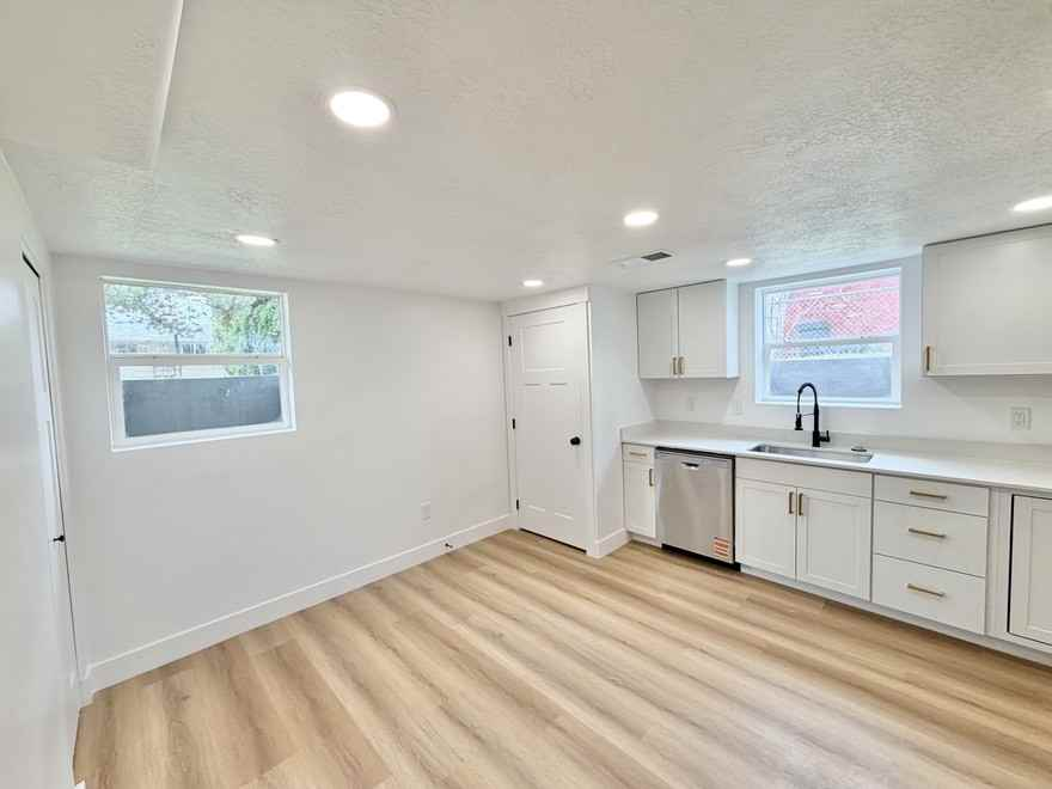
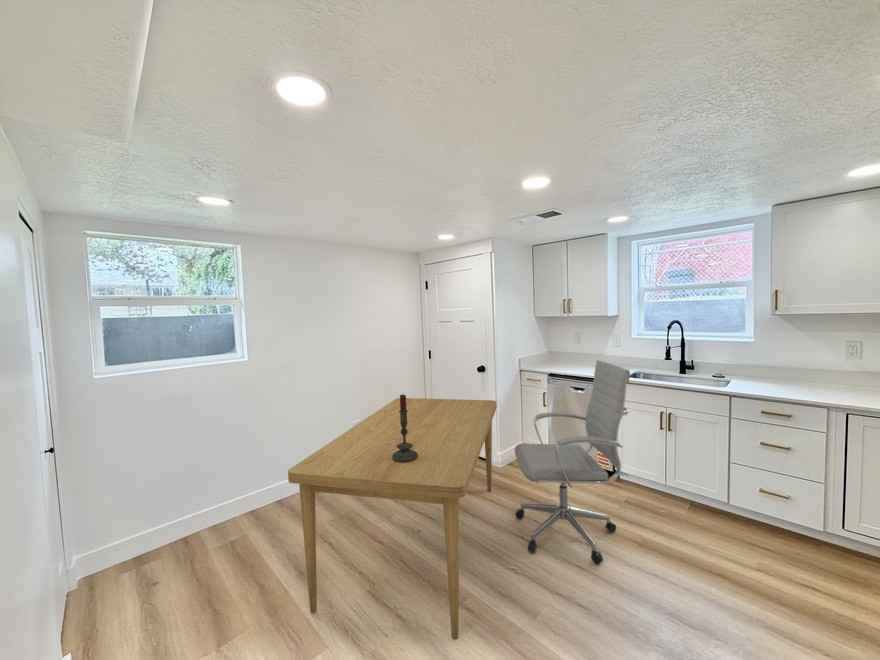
+ candle [392,394,418,463]
+ dining table [287,397,498,641]
+ chair [514,359,631,565]
